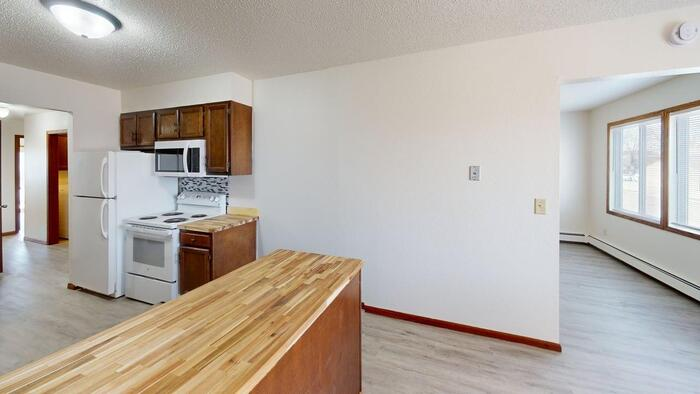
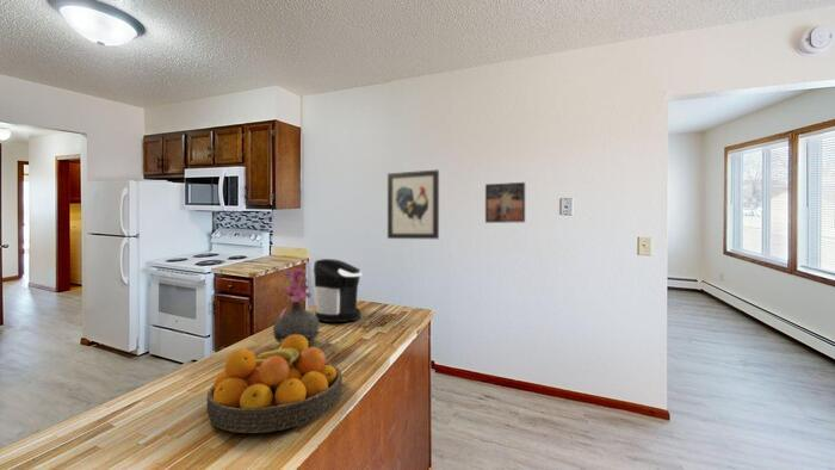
+ wall art [386,168,440,240]
+ coffee maker [313,258,364,323]
+ vase [272,267,320,345]
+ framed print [484,181,526,224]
+ fruit bowl [205,335,344,434]
